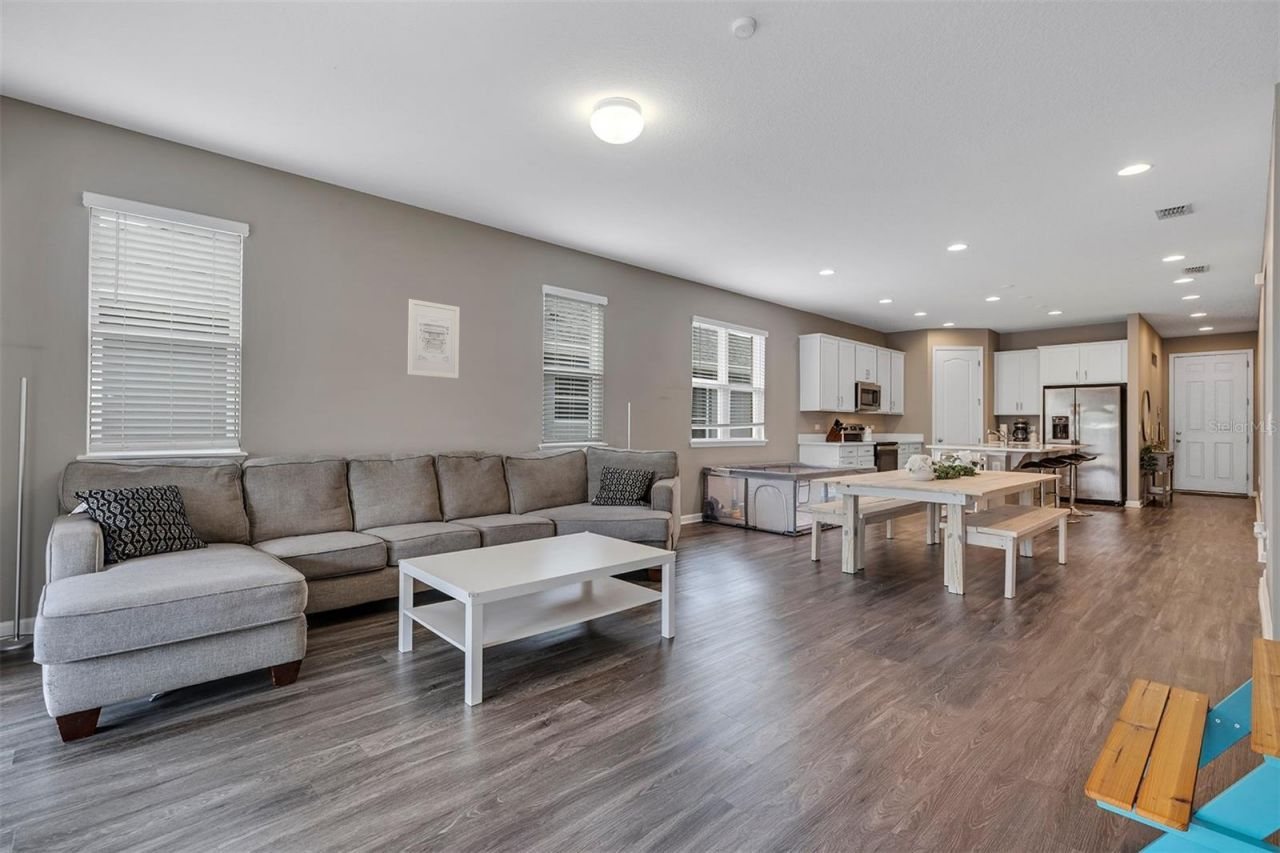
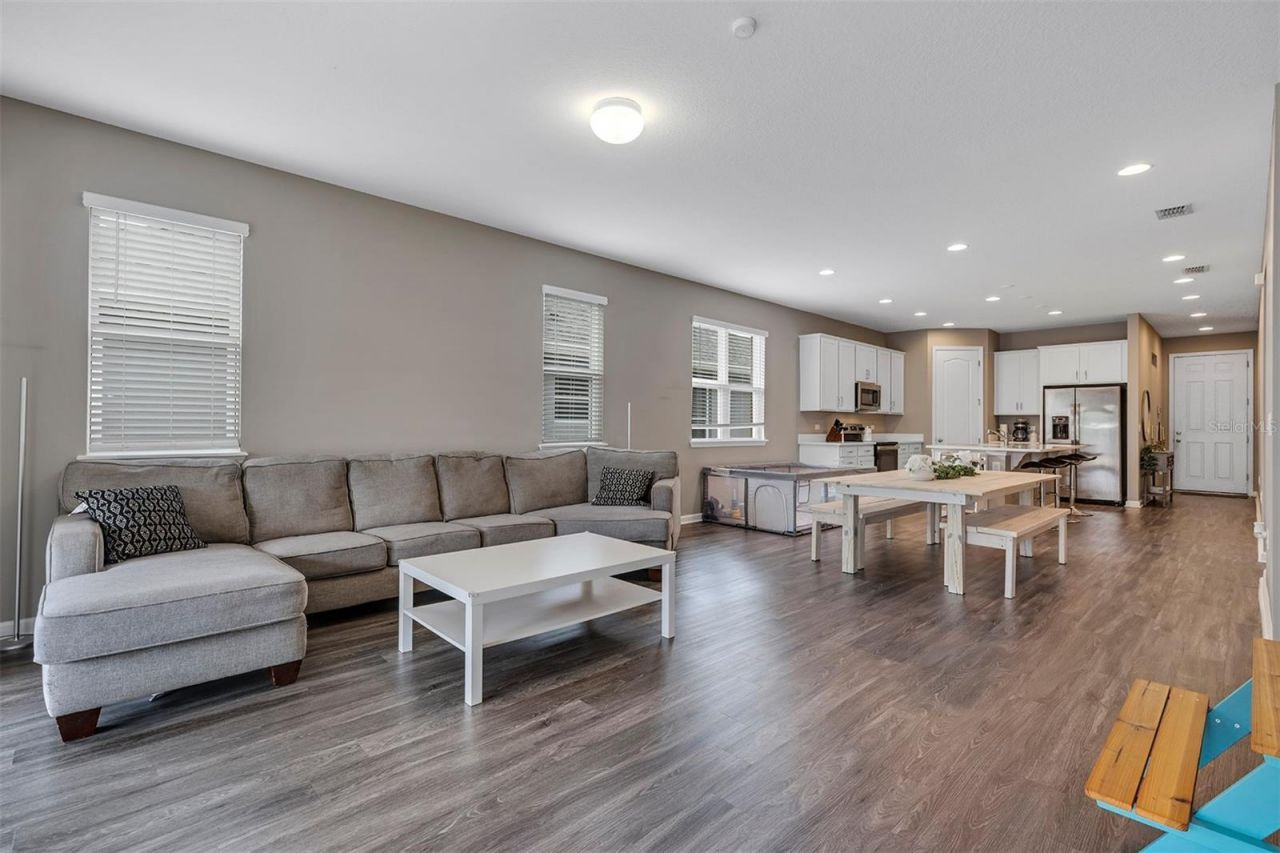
- wall art [407,298,461,379]
